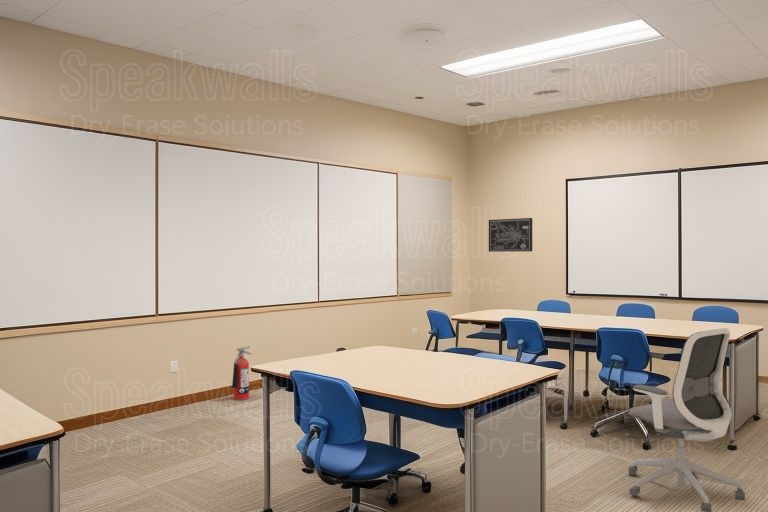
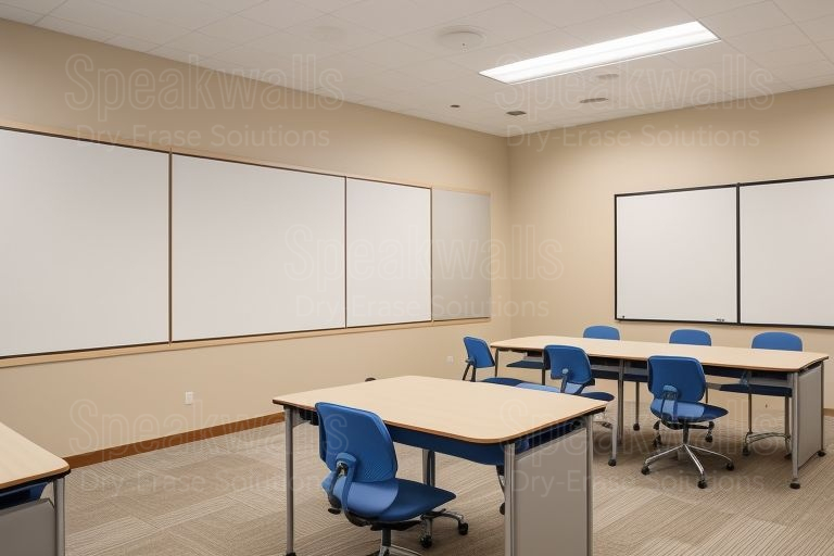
- fire extinguisher [231,345,252,401]
- office chair [627,327,746,512]
- wall art [488,217,533,253]
